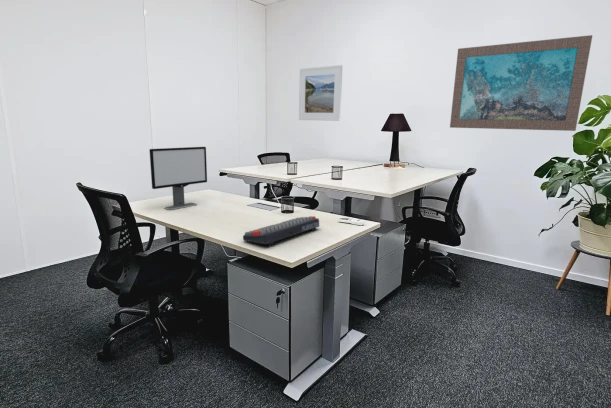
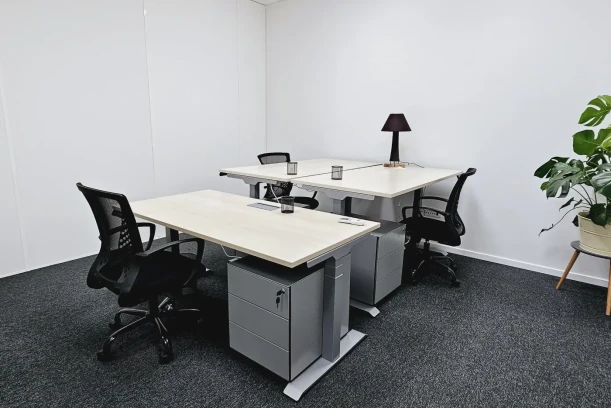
- computer monitor [149,146,208,211]
- wall art [449,34,593,132]
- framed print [298,64,343,122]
- keyboard [242,215,320,247]
